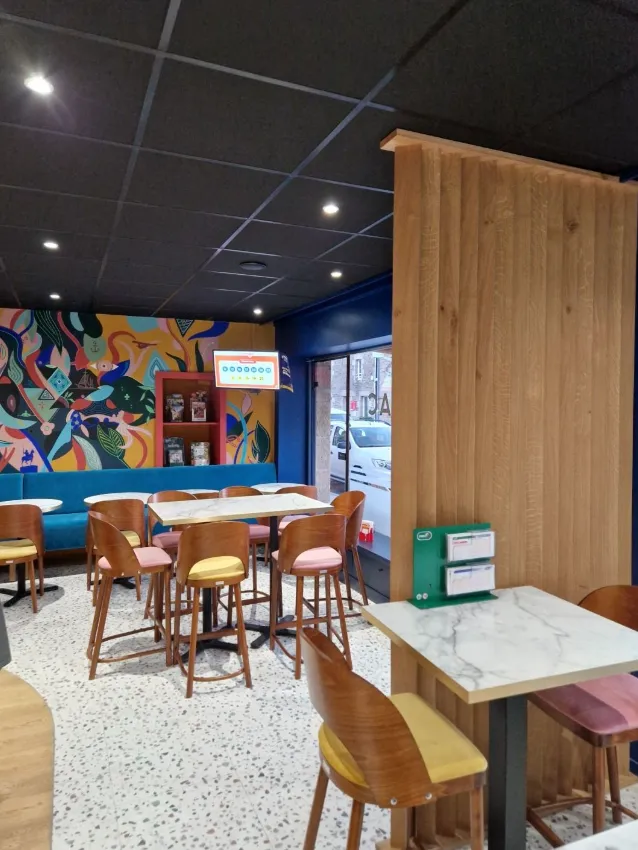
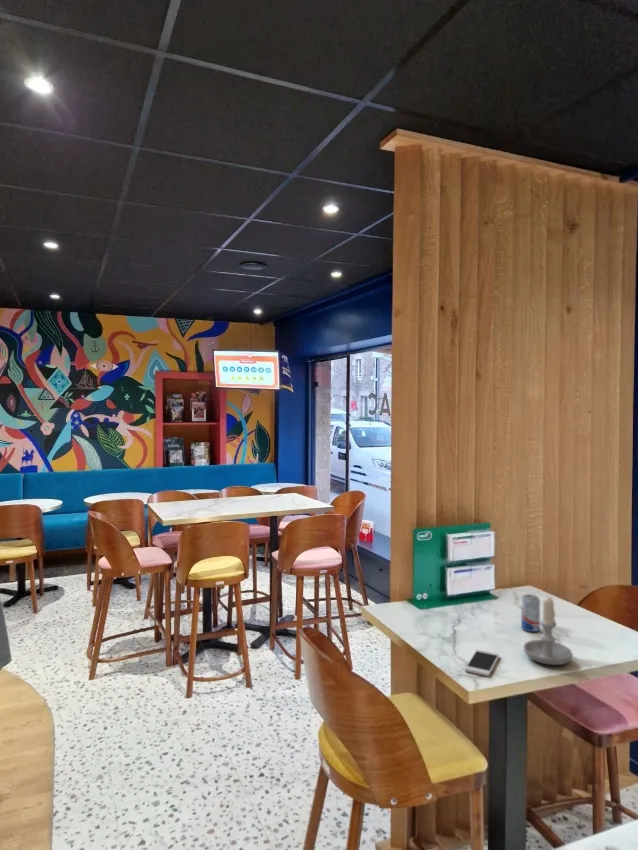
+ candle [523,594,573,666]
+ smartphone [464,648,500,677]
+ beverage can [520,593,541,633]
